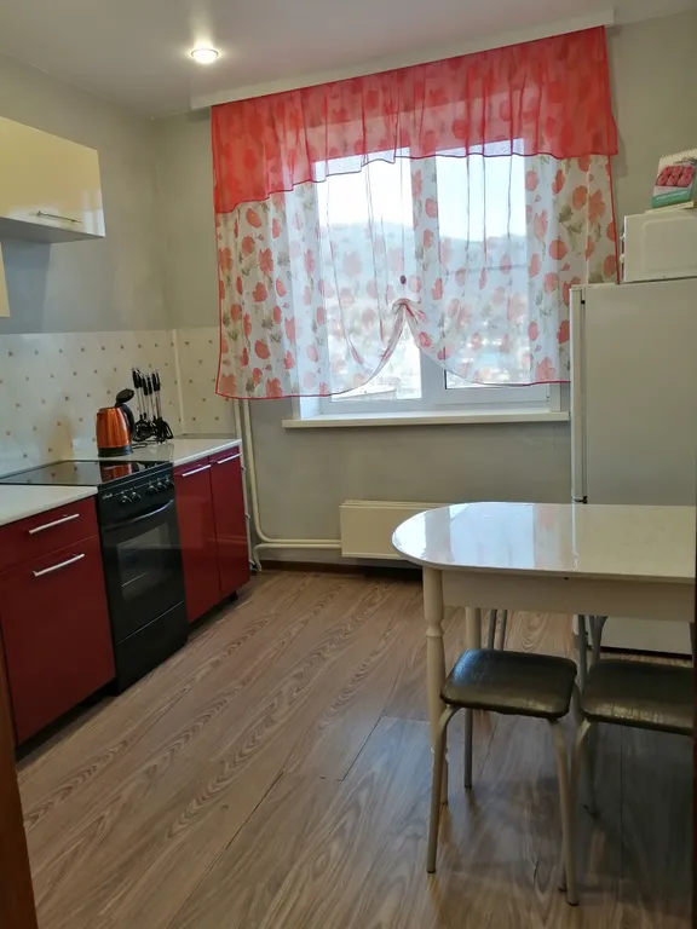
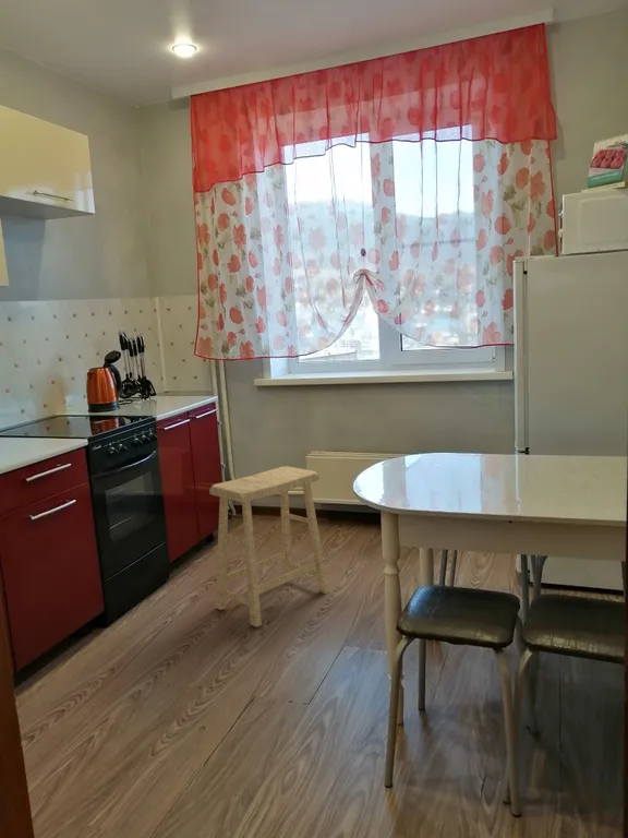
+ stool [208,465,330,628]
